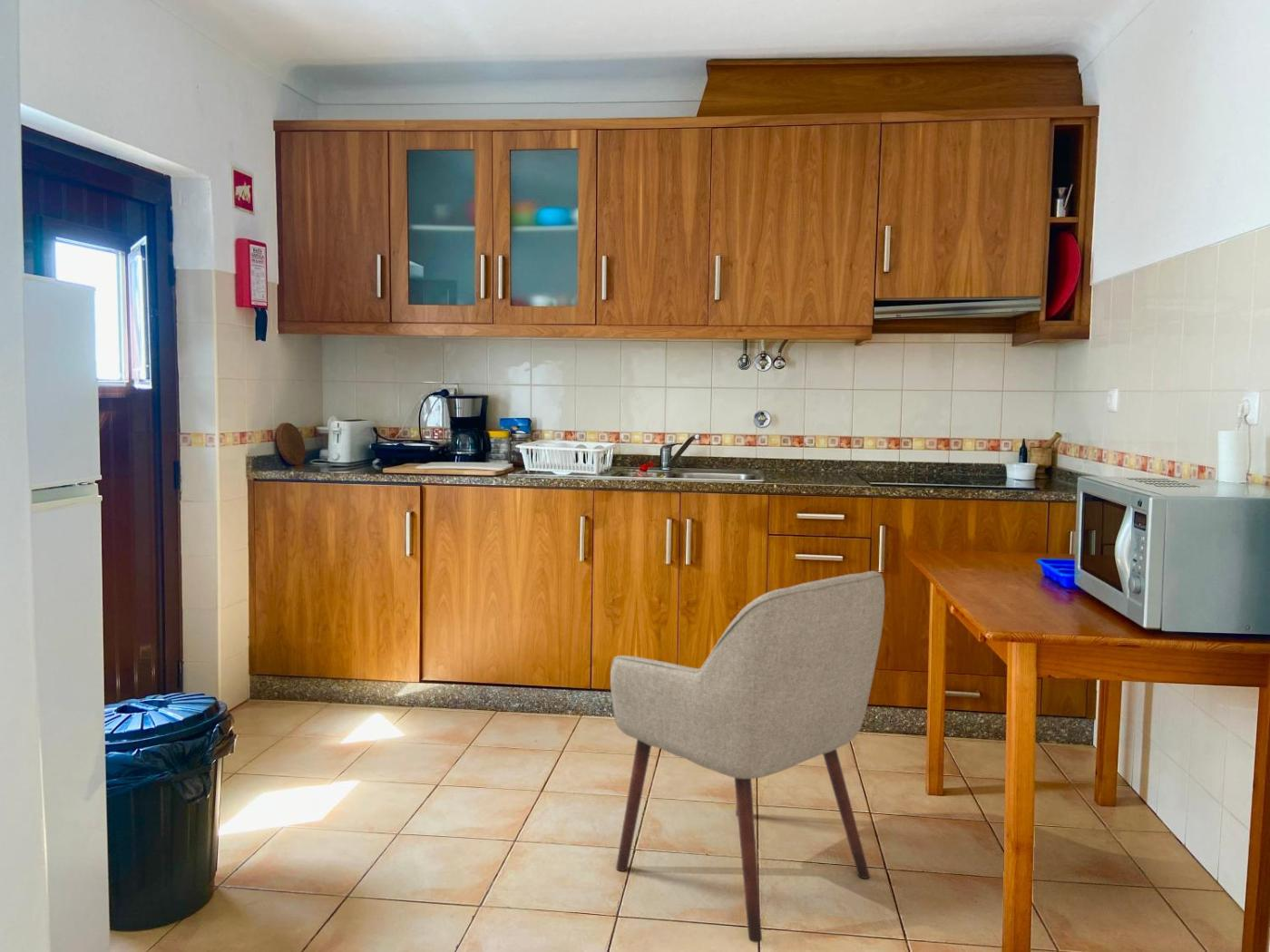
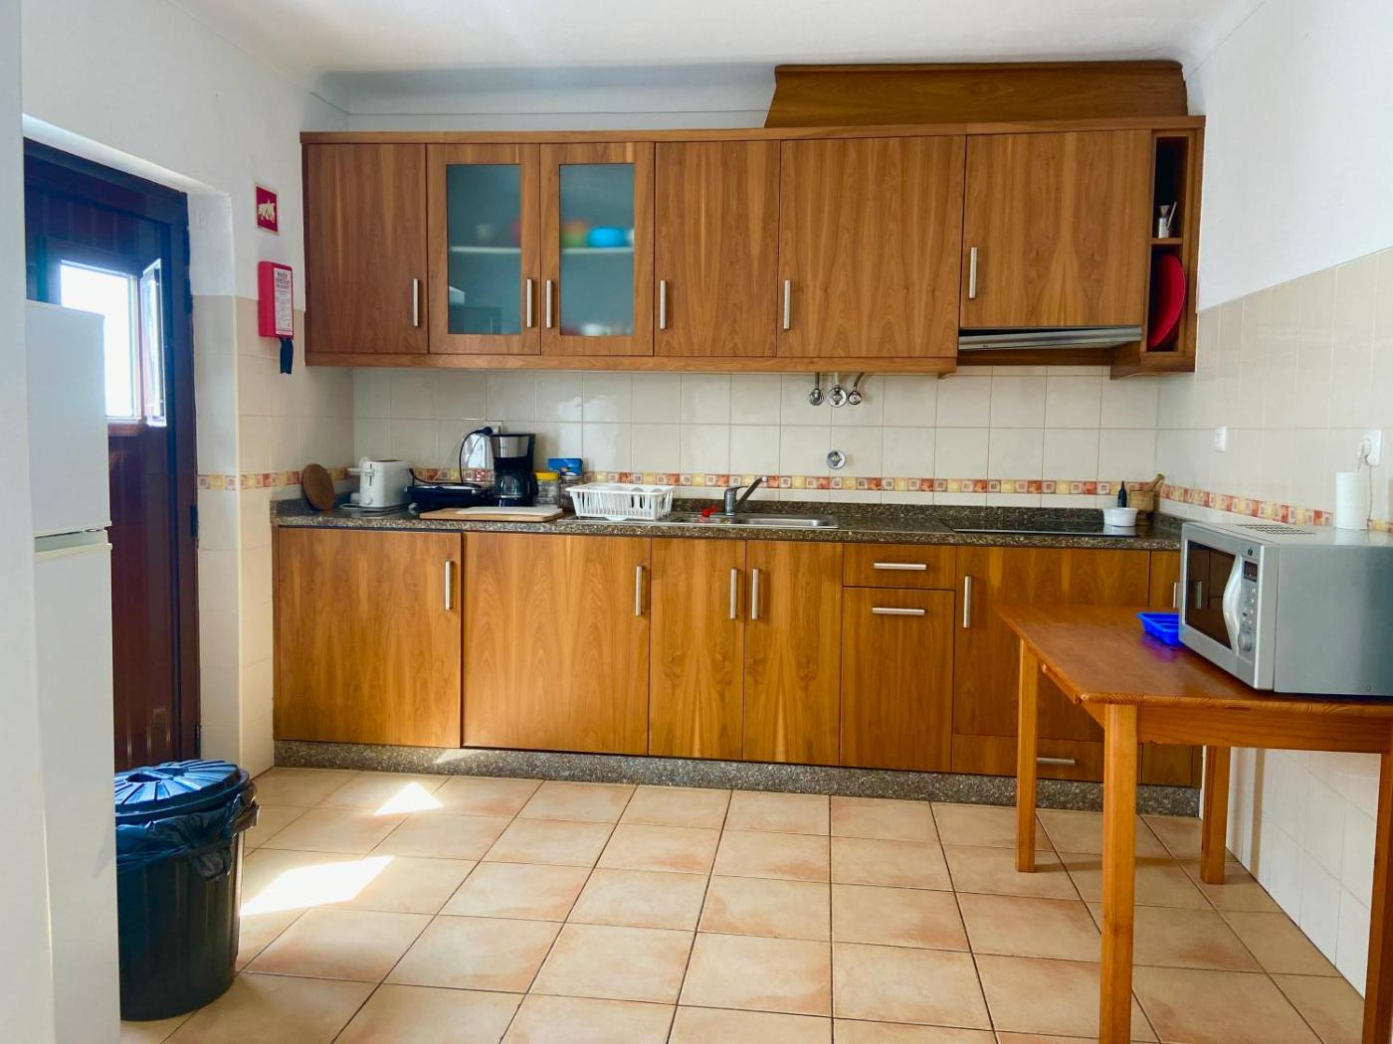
- chair [610,570,885,944]
